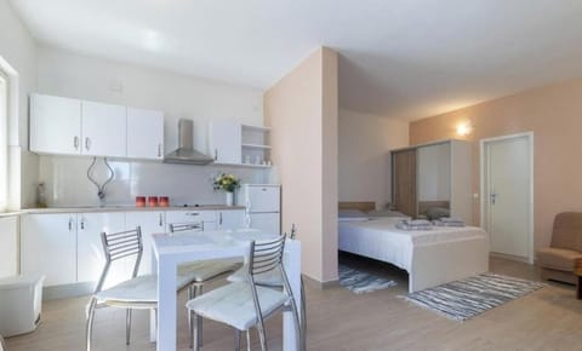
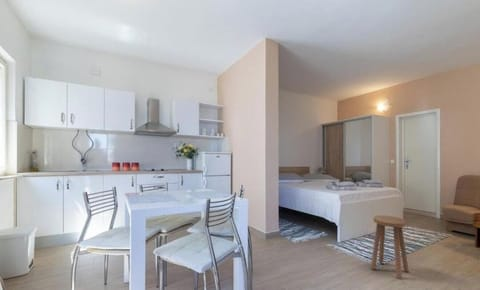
+ stool [370,214,410,280]
